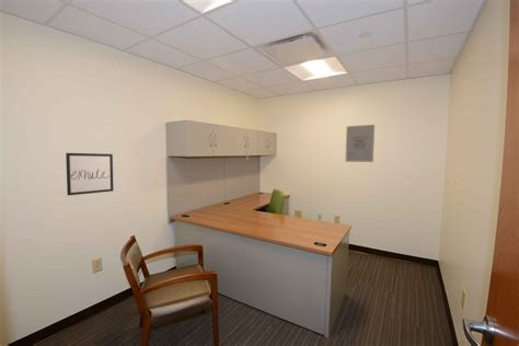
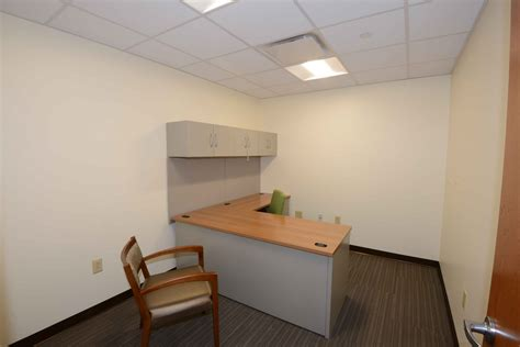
- wall art [345,124,376,163]
- wall art [65,152,114,197]
